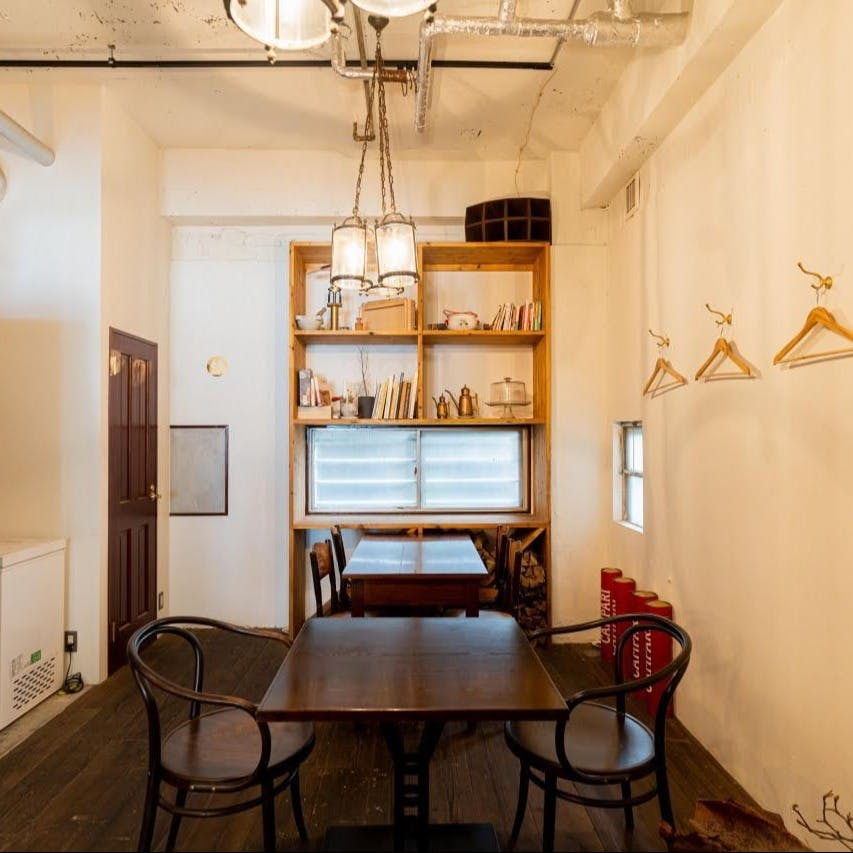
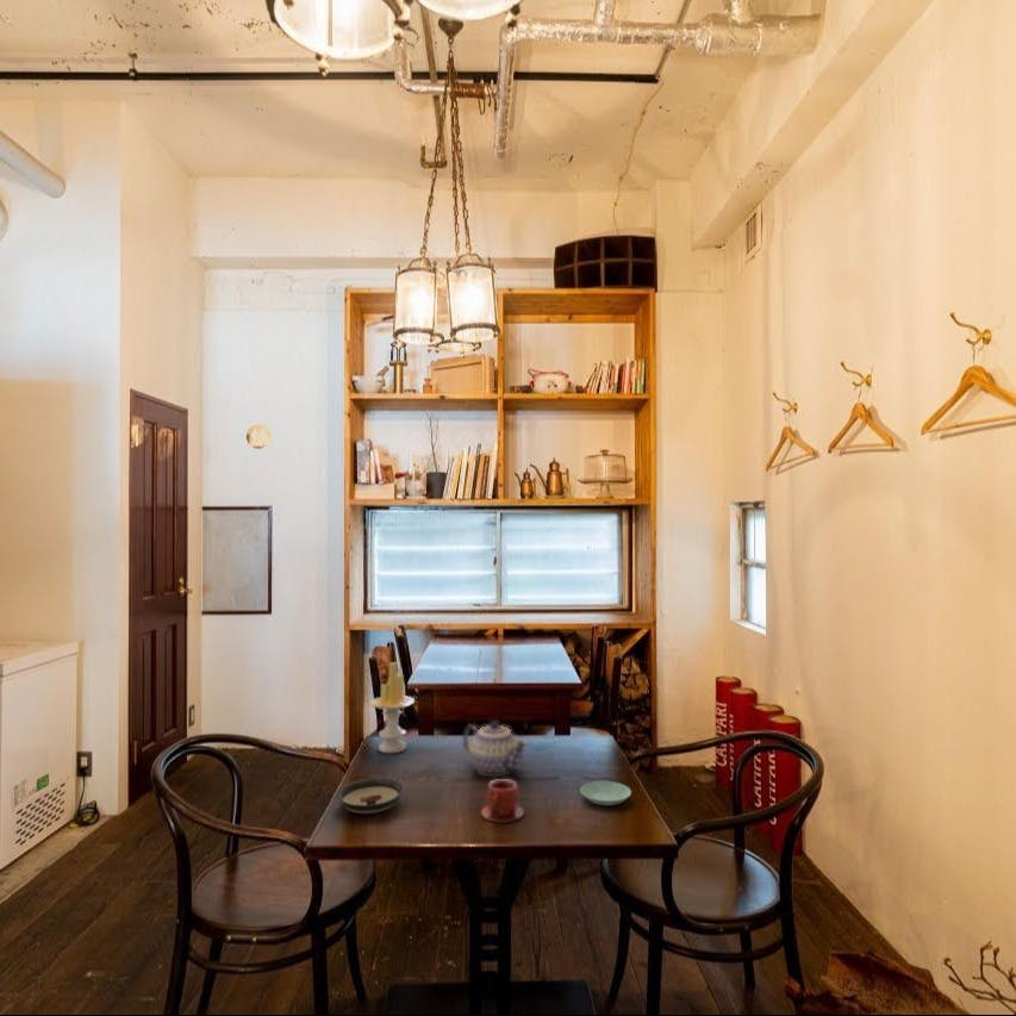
+ teapot [462,721,529,778]
+ saucer [579,780,632,806]
+ teacup [480,778,525,824]
+ saucer [336,777,405,815]
+ candle [369,661,416,754]
